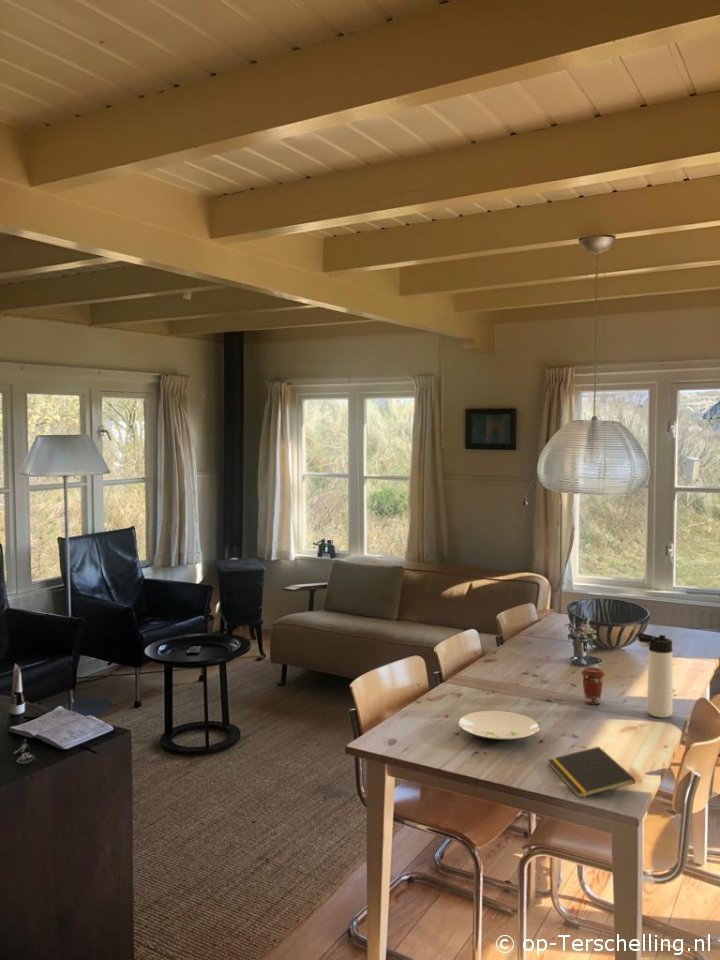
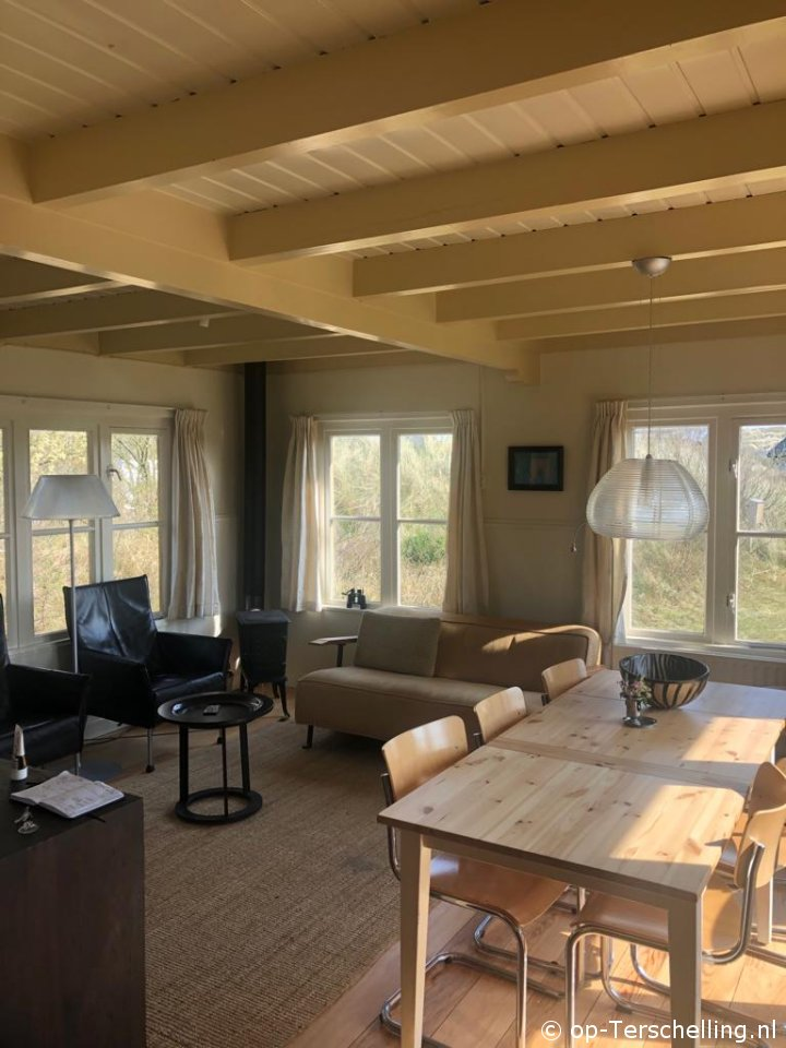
- thermos bottle [635,632,673,719]
- plate [458,710,540,741]
- notepad [547,746,637,799]
- coffee cup [580,666,606,705]
